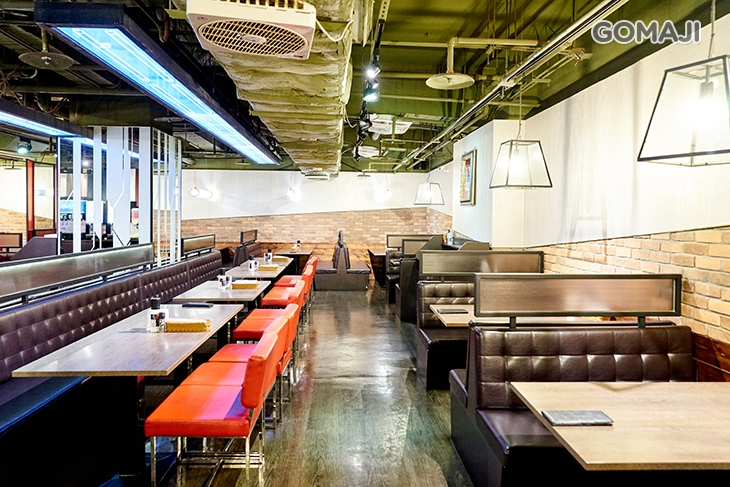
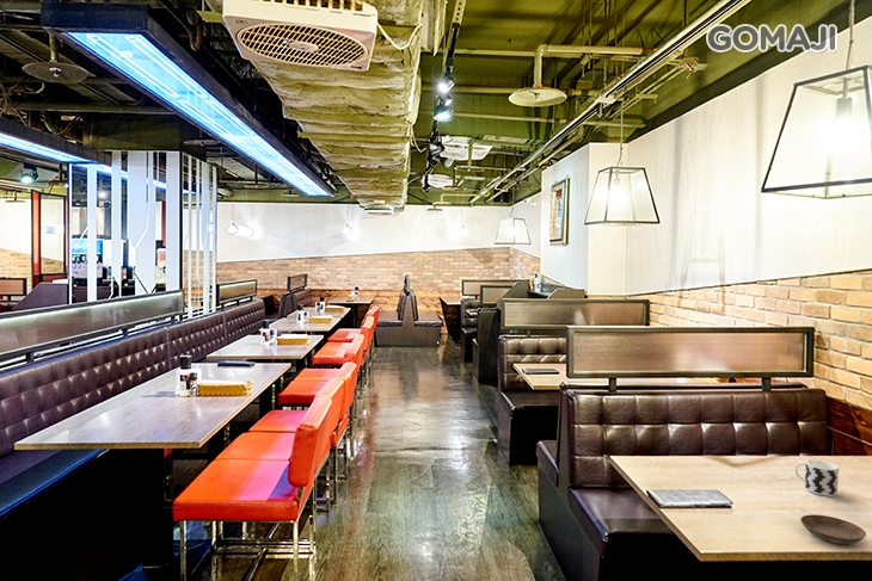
+ cup [794,459,840,497]
+ saucer [799,514,867,545]
